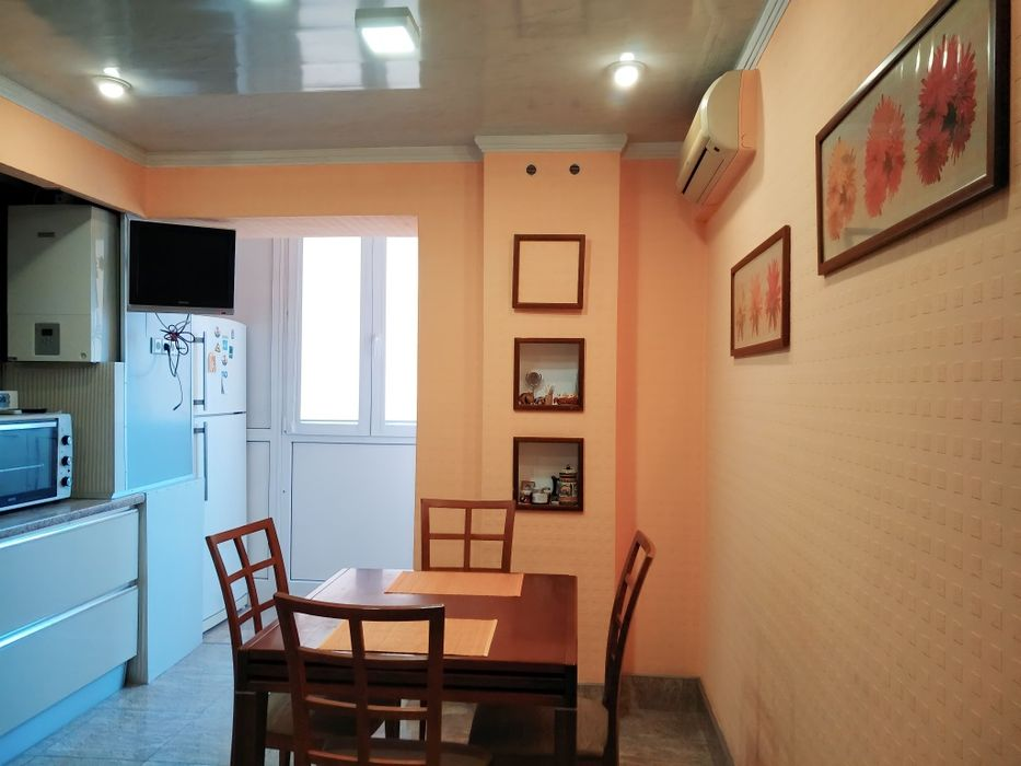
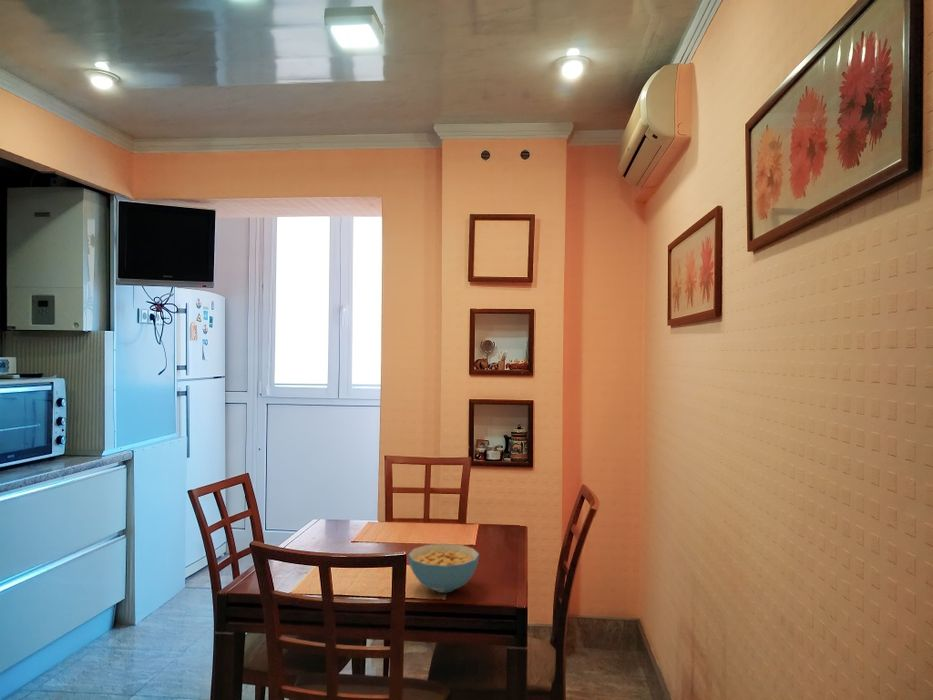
+ cereal bowl [407,542,480,594]
